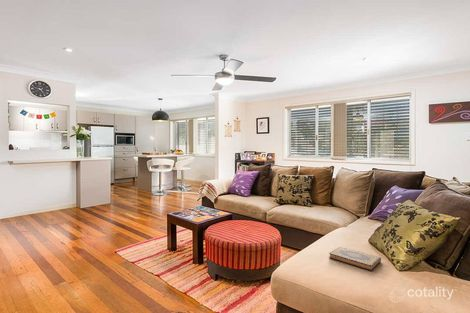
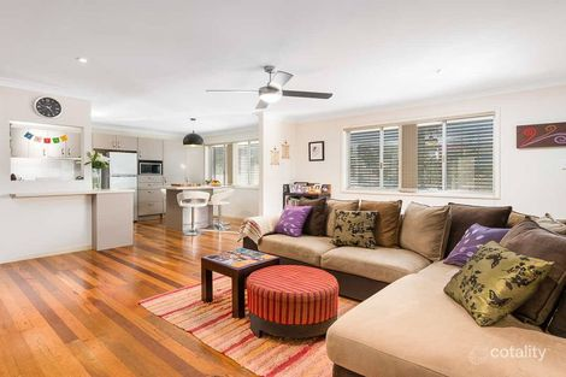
- hardback book [328,246,382,272]
